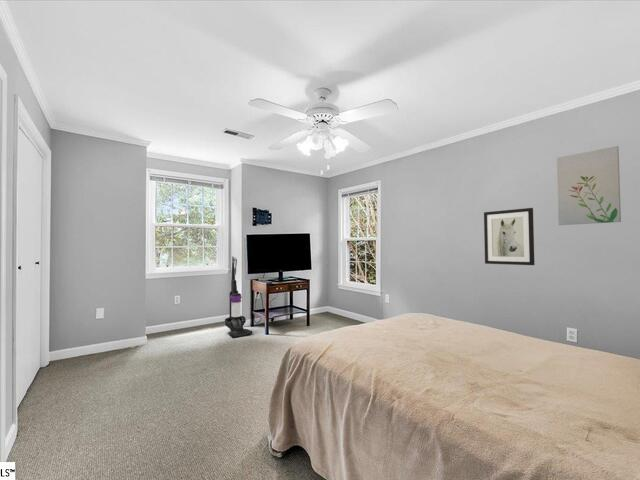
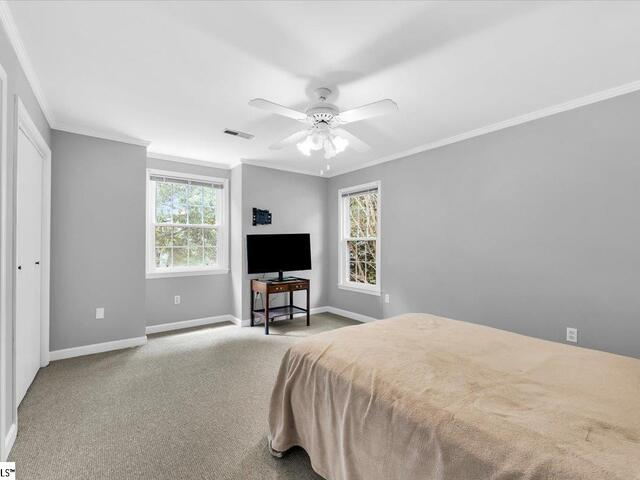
- wall art [556,145,622,226]
- vacuum cleaner [224,255,253,338]
- wall art [483,207,536,266]
